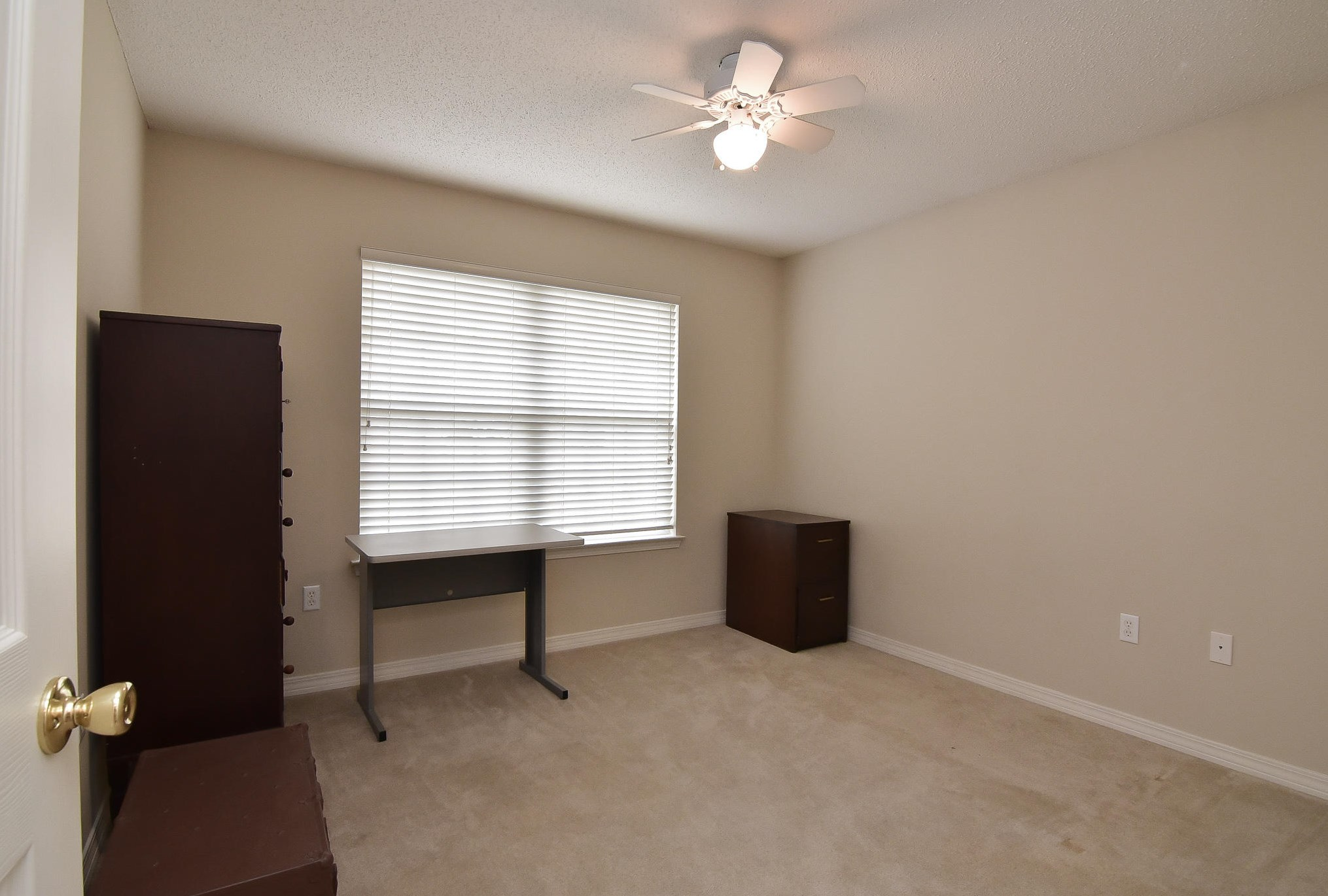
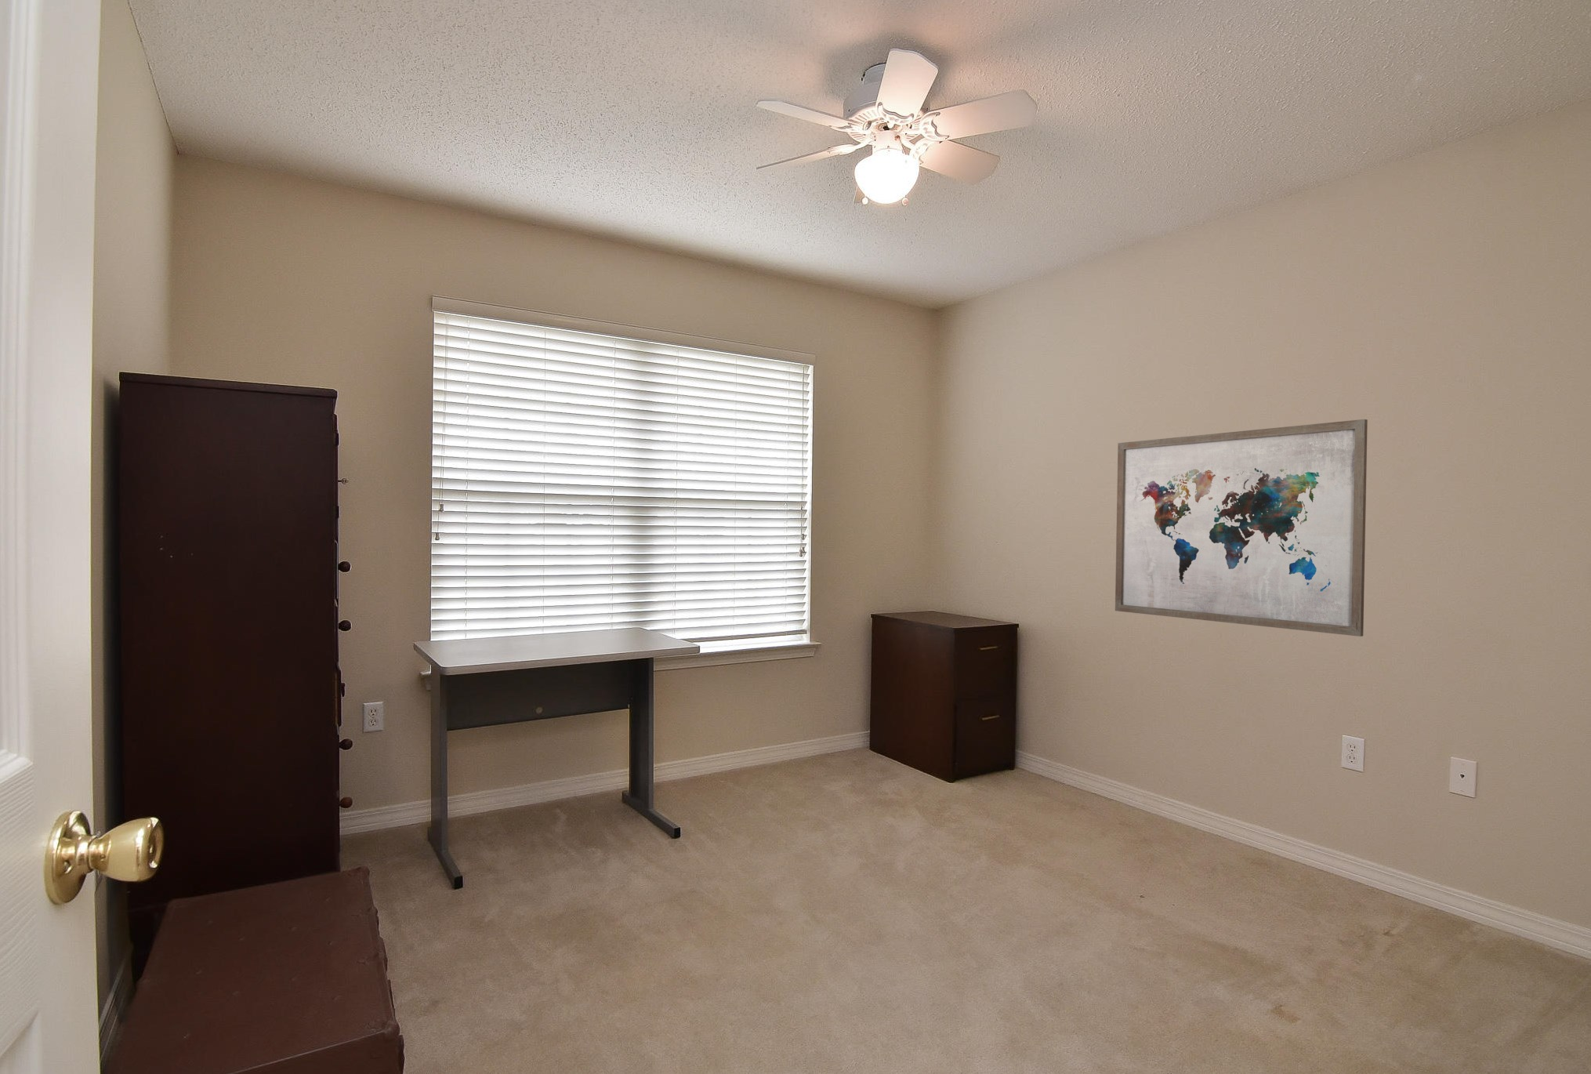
+ wall art [1114,418,1368,638]
